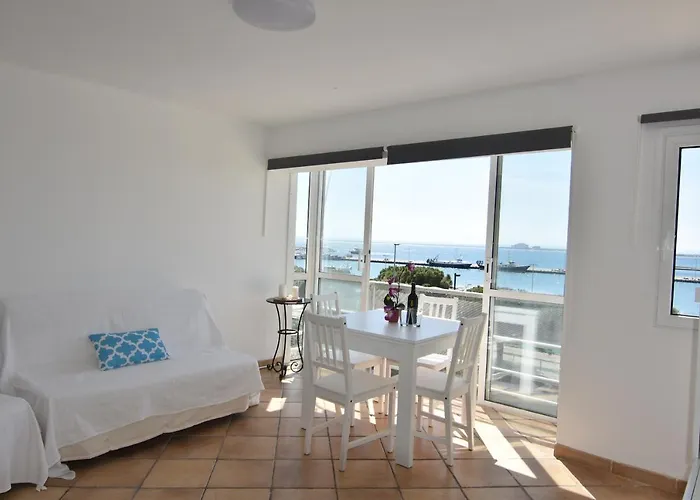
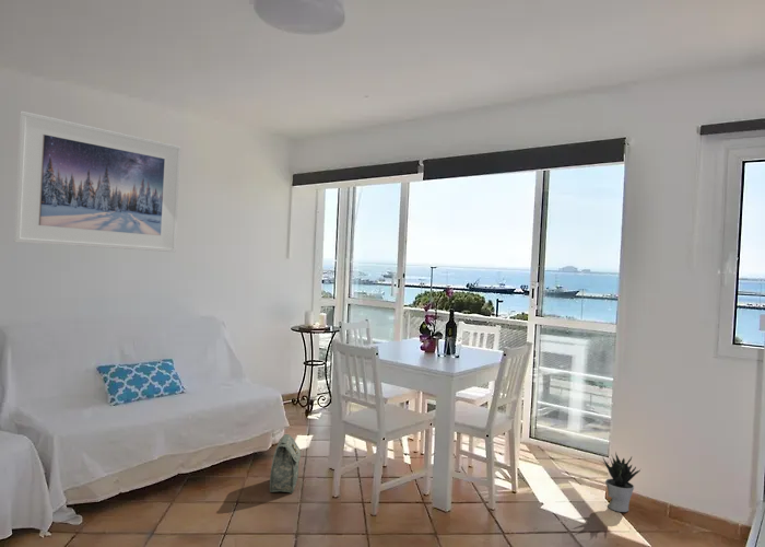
+ potted plant [602,450,642,513]
+ bag [269,433,302,494]
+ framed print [13,110,183,253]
